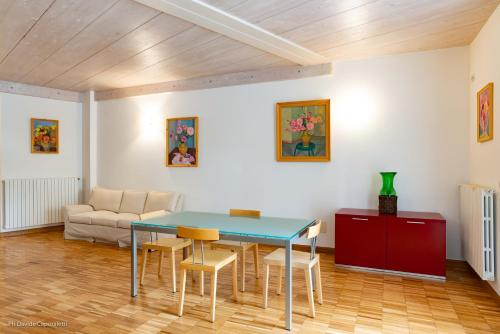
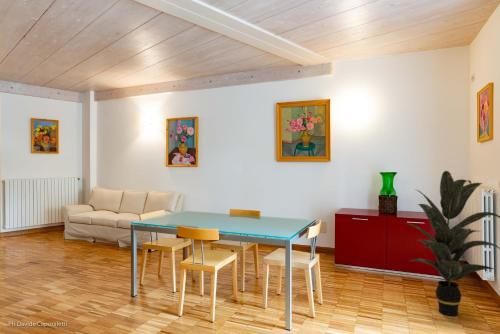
+ indoor plant [403,170,500,317]
